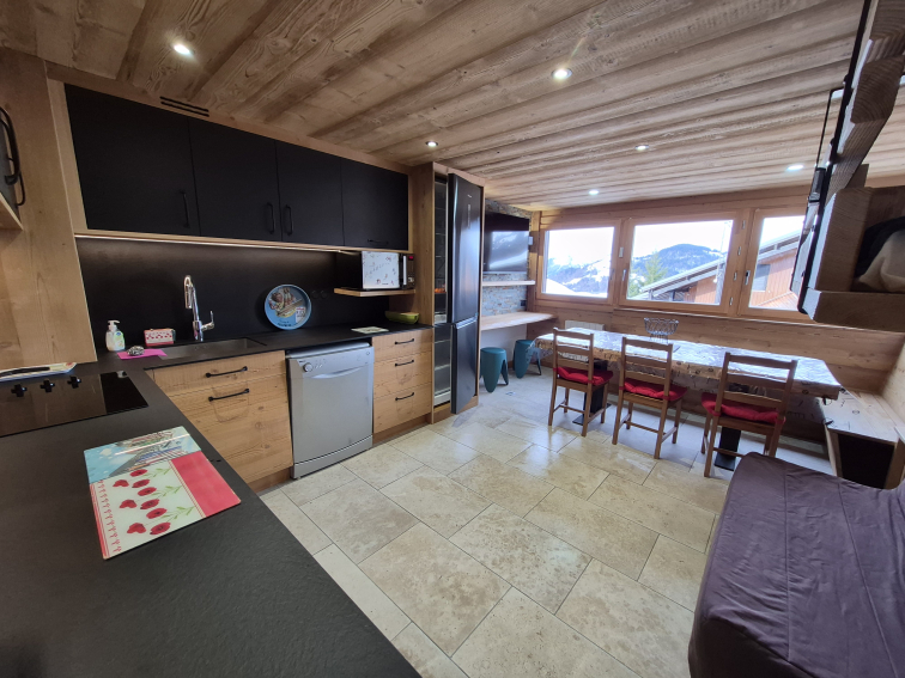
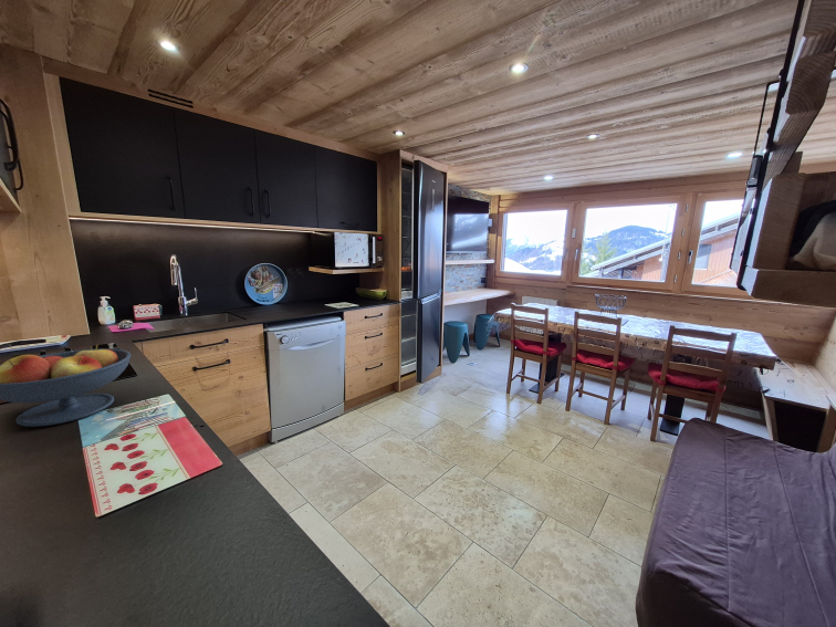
+ fruit bowl [0,344,133,428]
